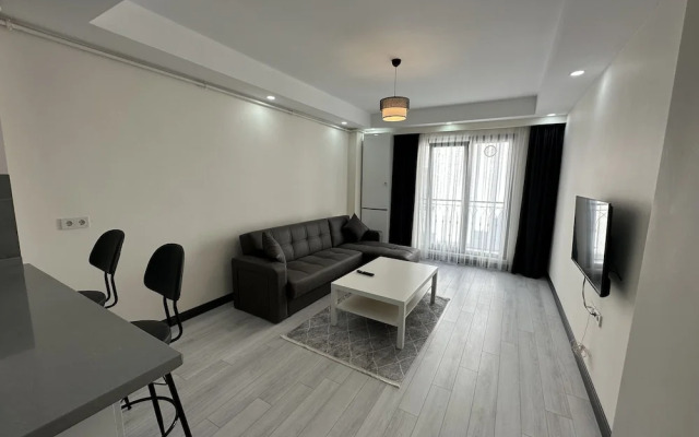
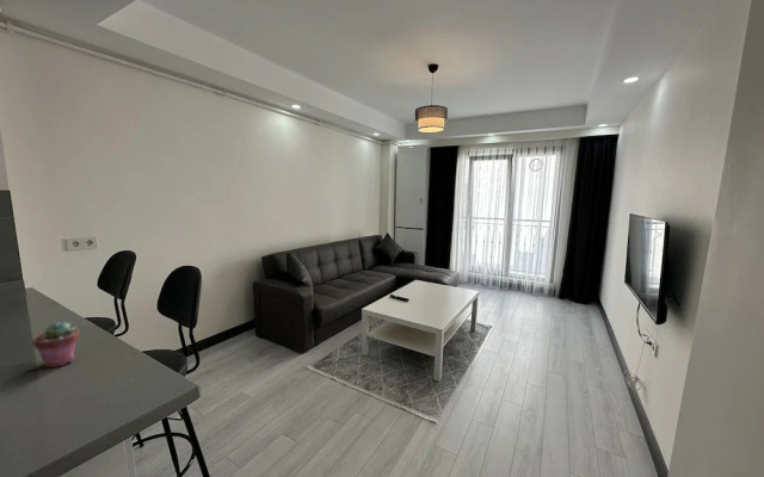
+ potted succulent [32,321,80,368]
